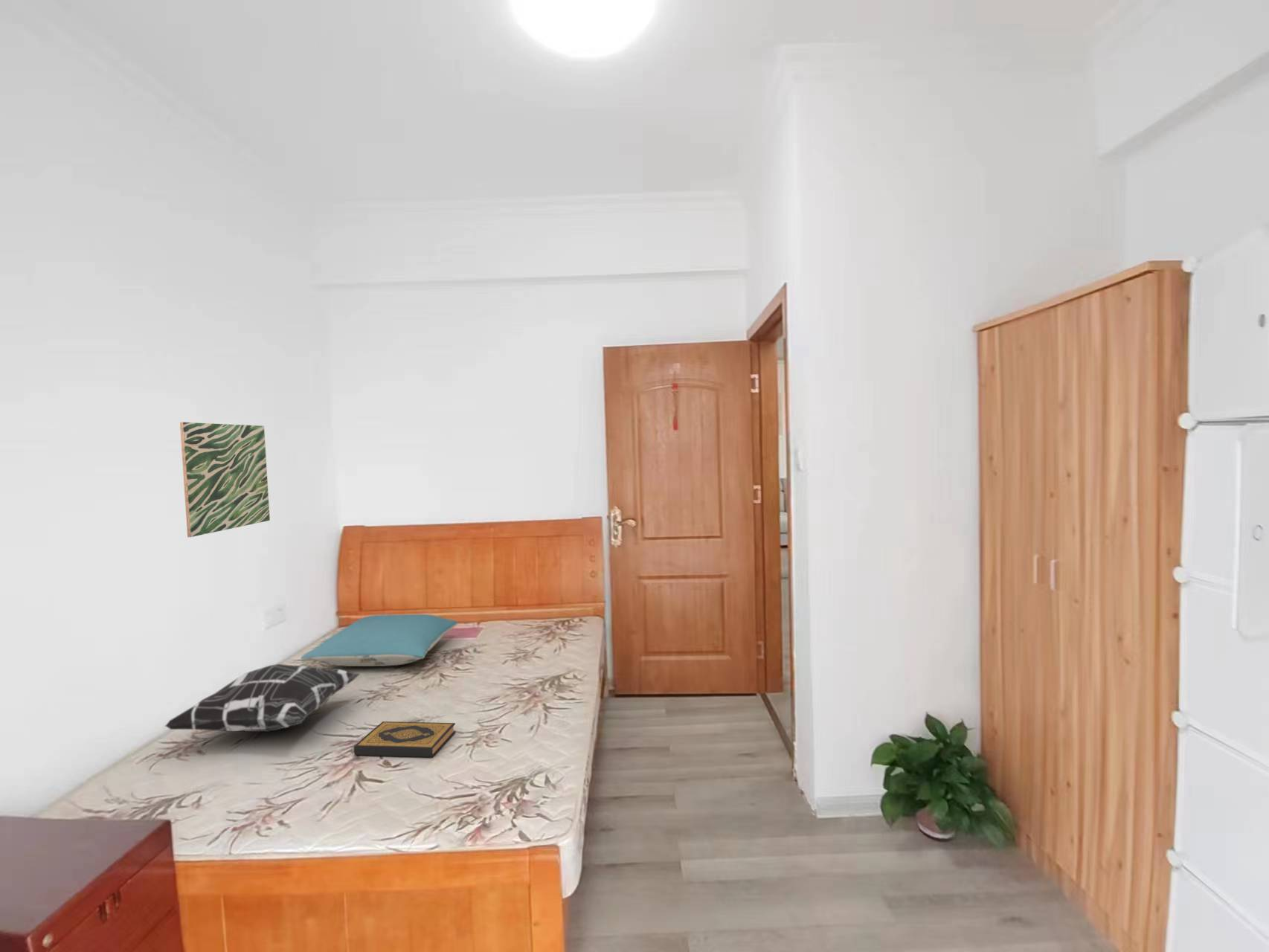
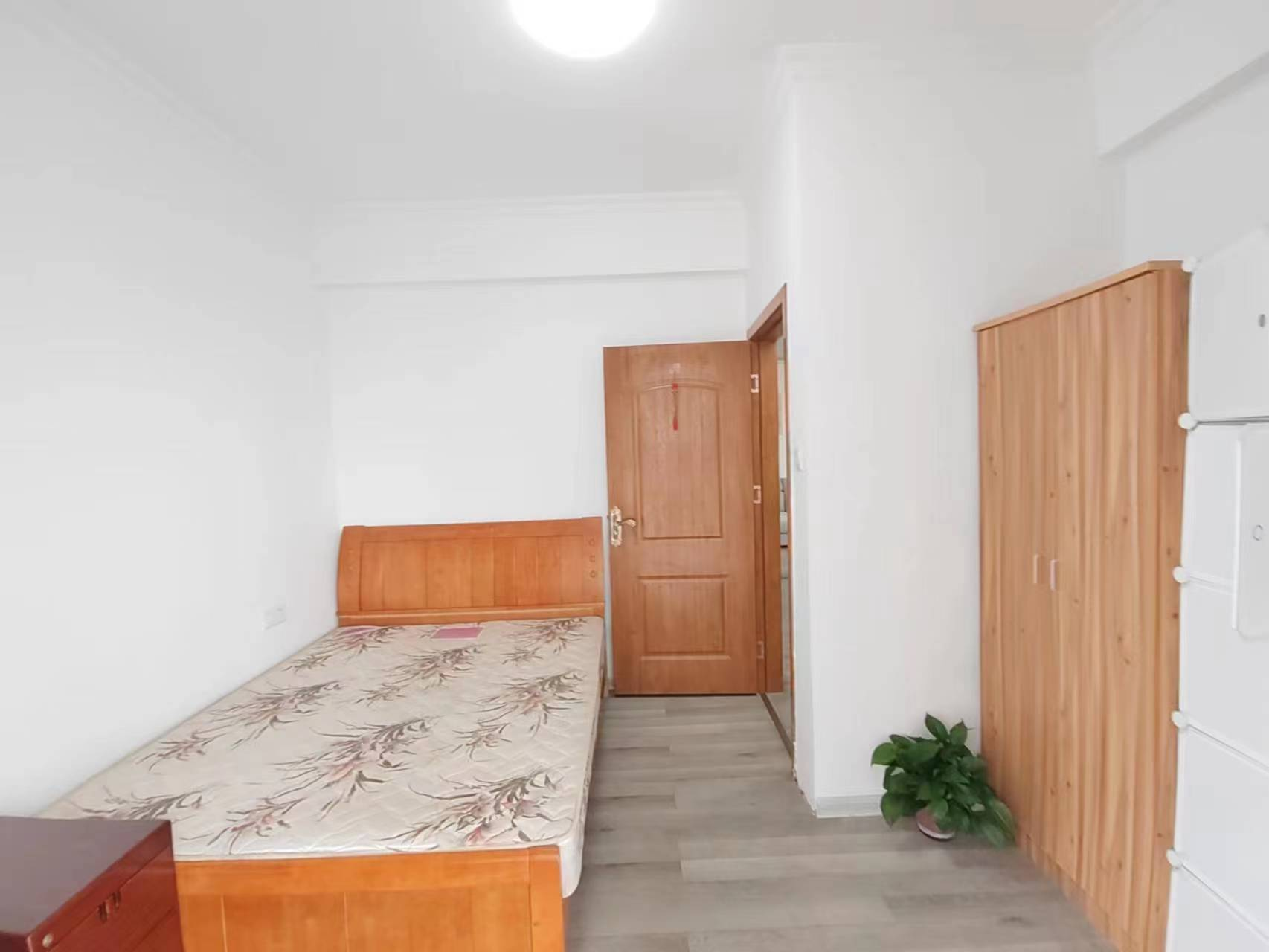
- decorative pillow [164,663,361,733]
- pillow [300,614,459,667]
- hardback book [353,721,456,758]
- wall art [179,422,271,538]
